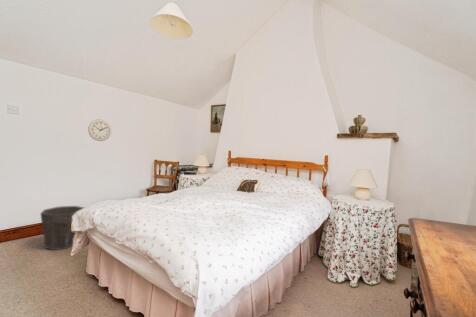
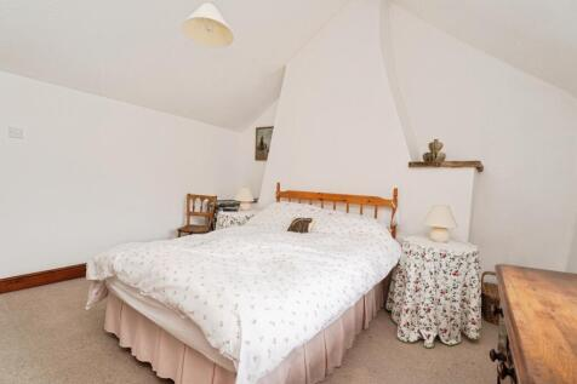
- waste bin [39,205,85,251]
- wall clock [87,119,112,142]
